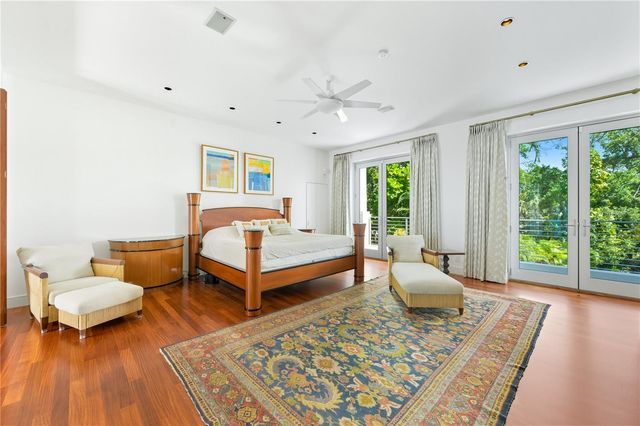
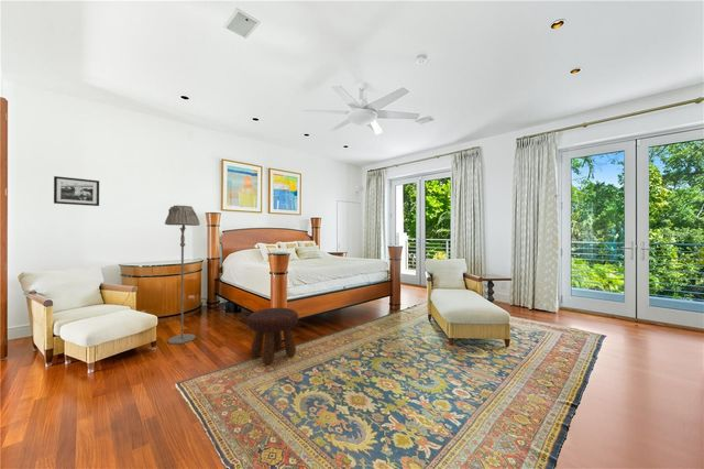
+ floor lamp [164,205,201,346]
+ picture frame [53,175,100,207]
+ footstool [246,307,299,366]
